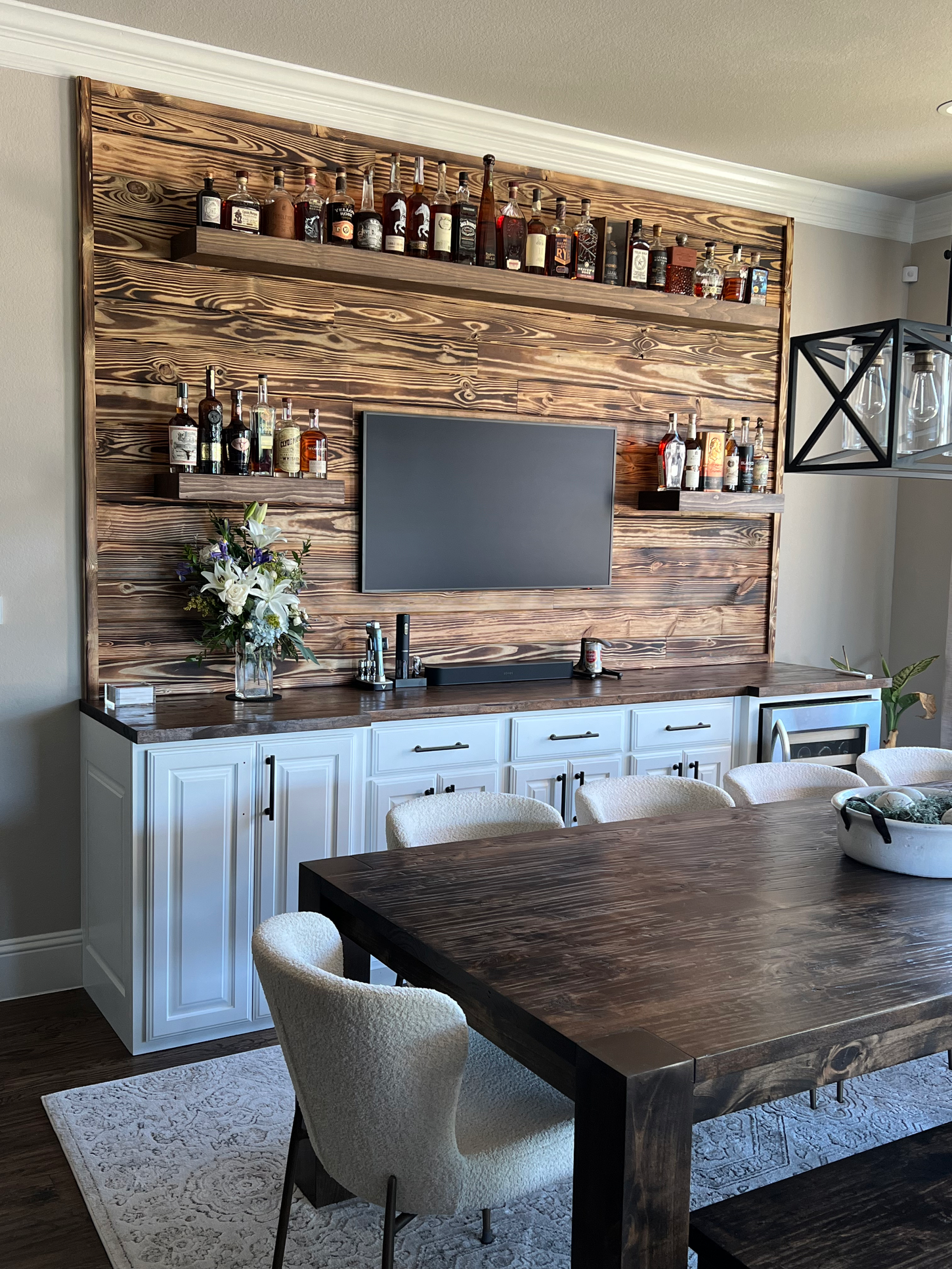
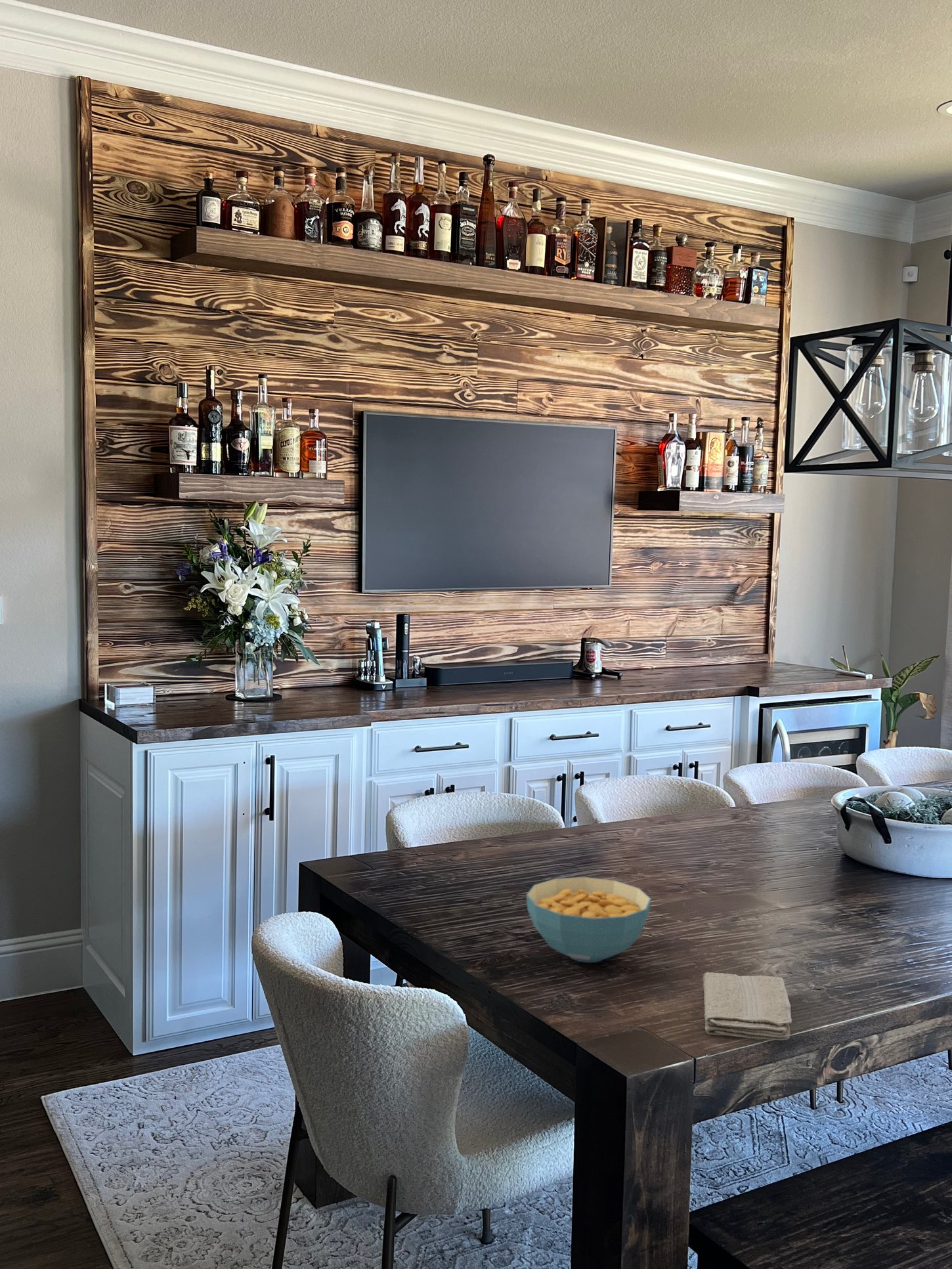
+ washcloth [702,972,792,1041]
+ cereal bowl [525,876,652,963]
